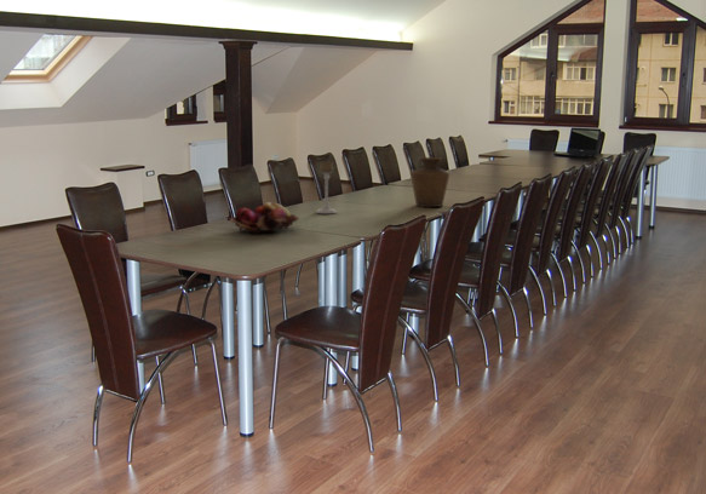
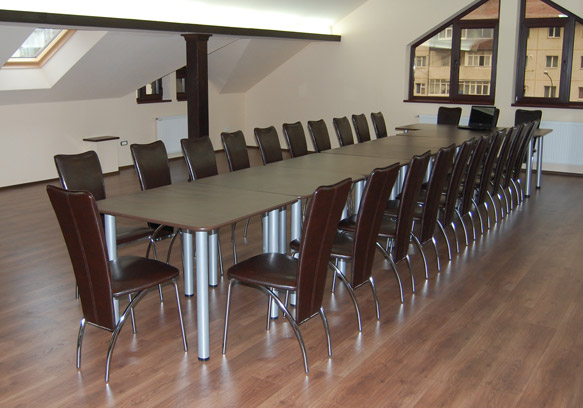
- candle holder [315,161,338,214]
- fruit basket [229,201,300,234]
- vase [409,156,452,208]
